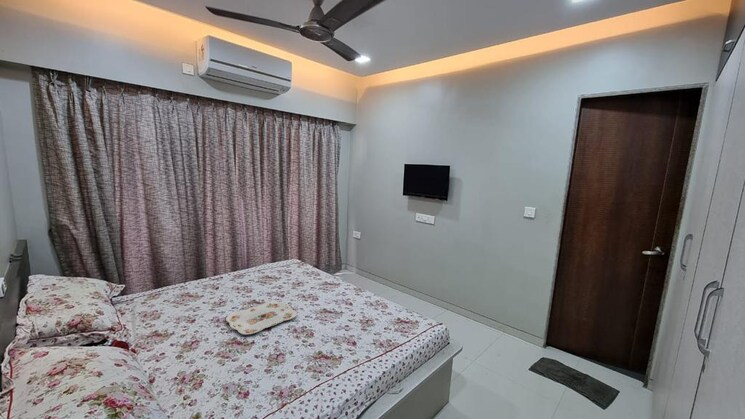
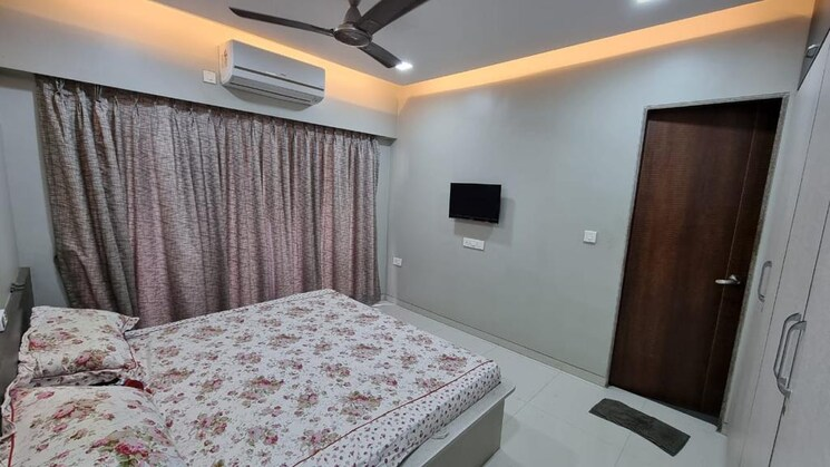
- serving tray [225,300,298,336]
